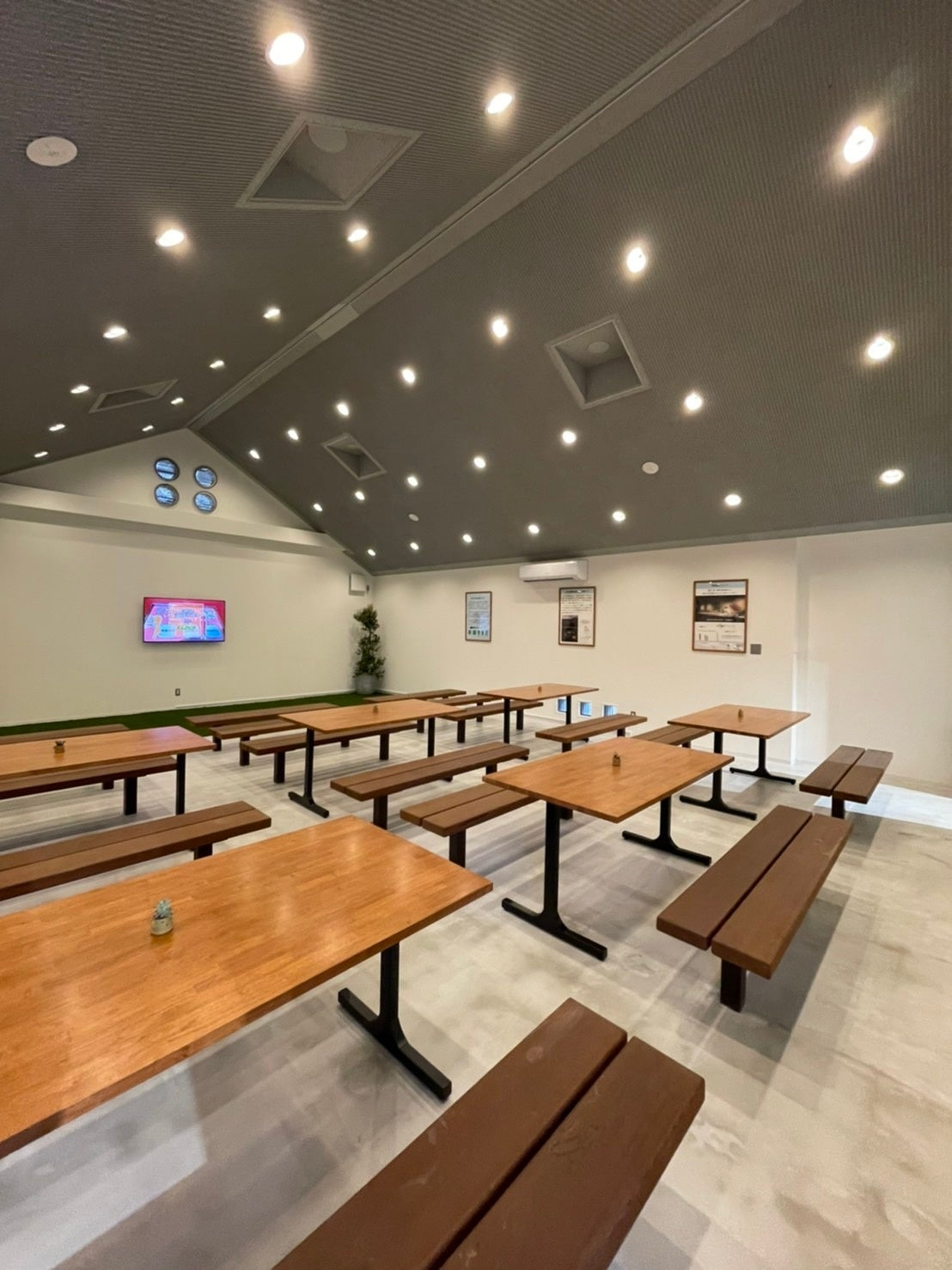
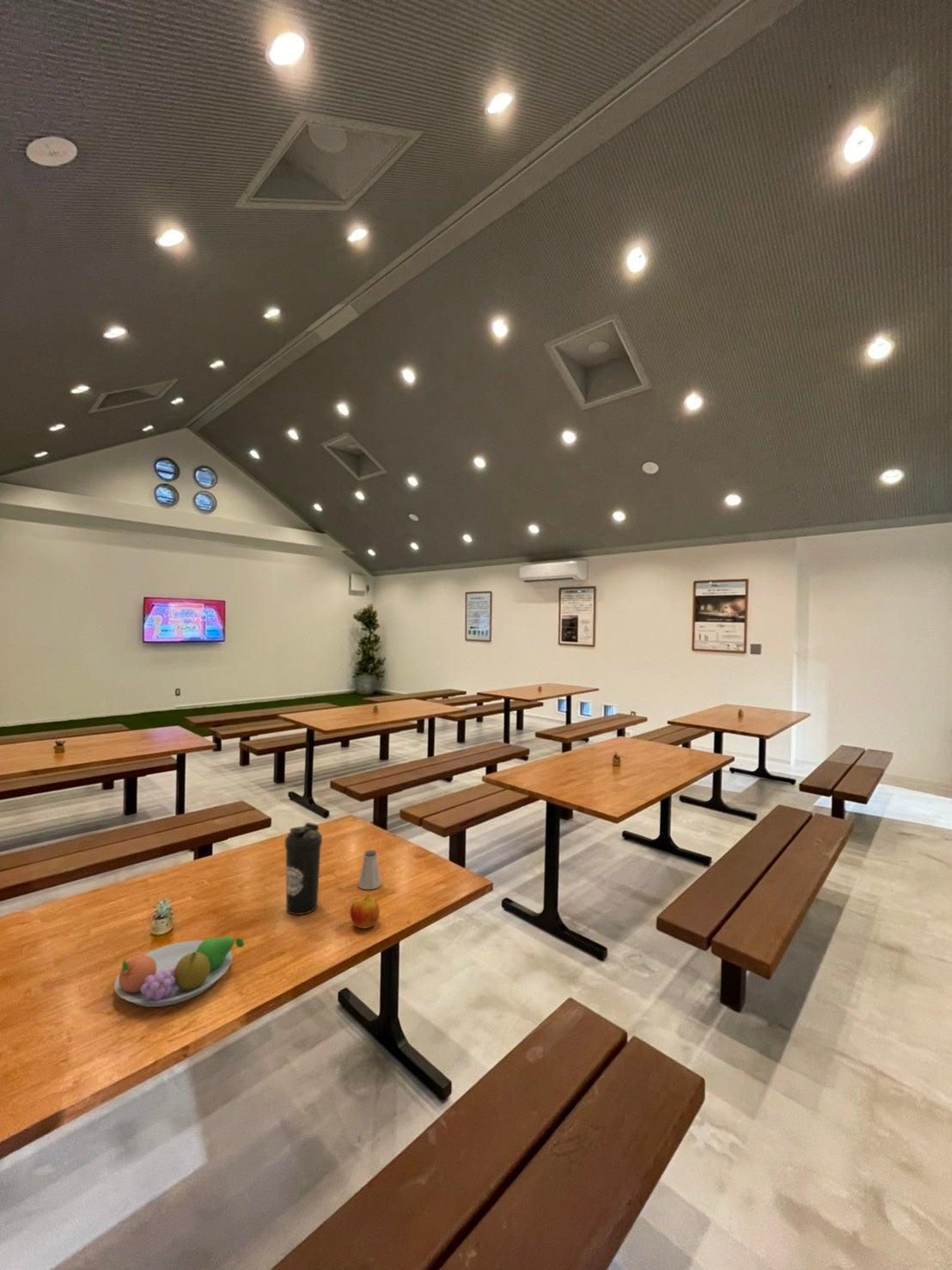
+ fruit bowl [113,936,245,1008]
+ saltshaker [357,849,382,890]
+ water bottle [284,821,323,916]
+ apple [350,894,381,930]
